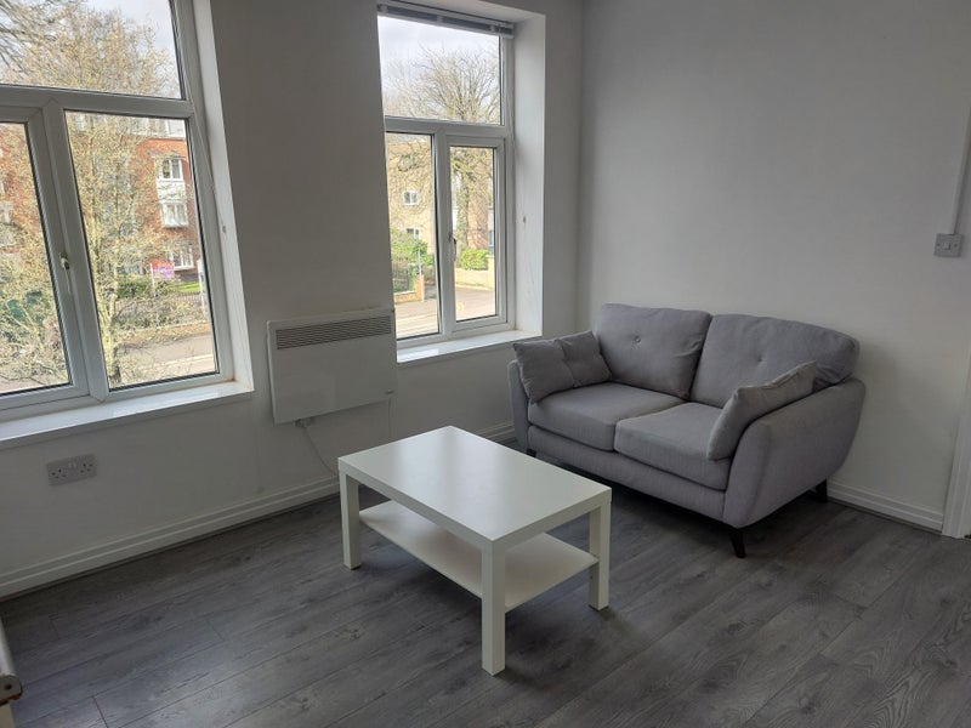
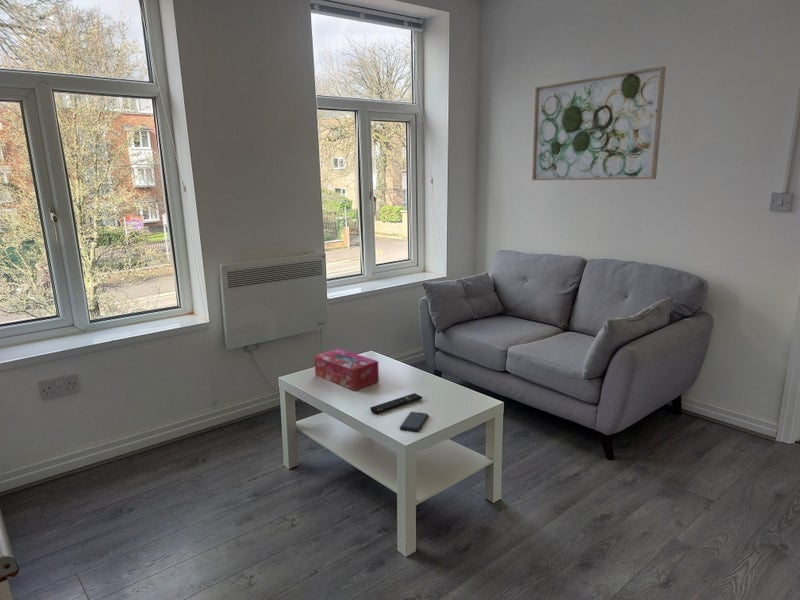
+ tissue box [313,348,380,392]
+ smartphone [399,411,430,433]
+ wall art [531,65,667,181]
+ remote control [370,392,423,415]
